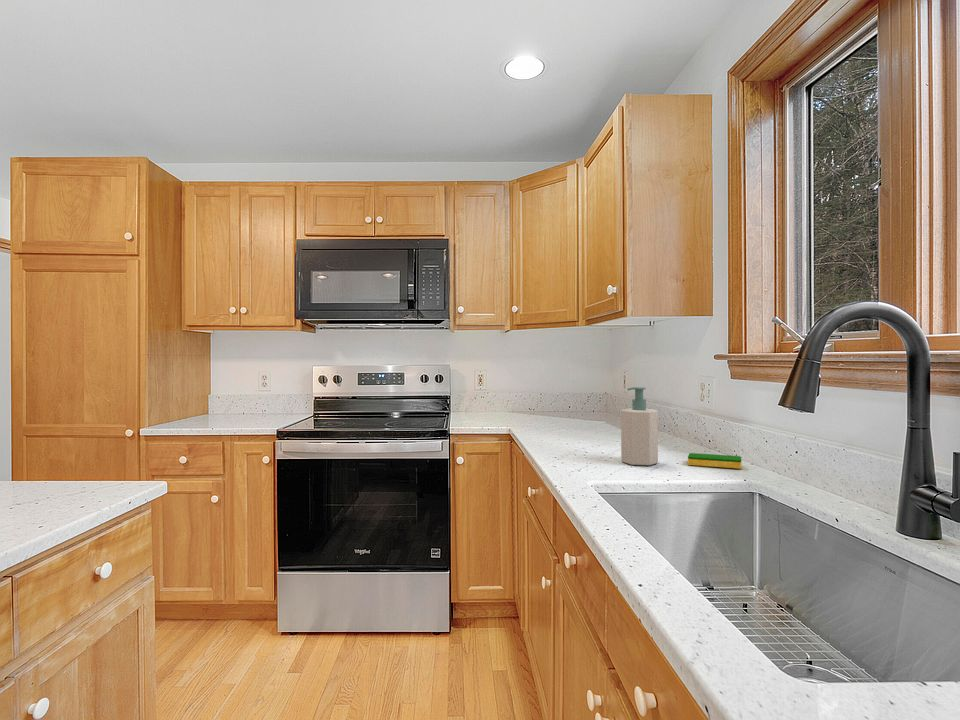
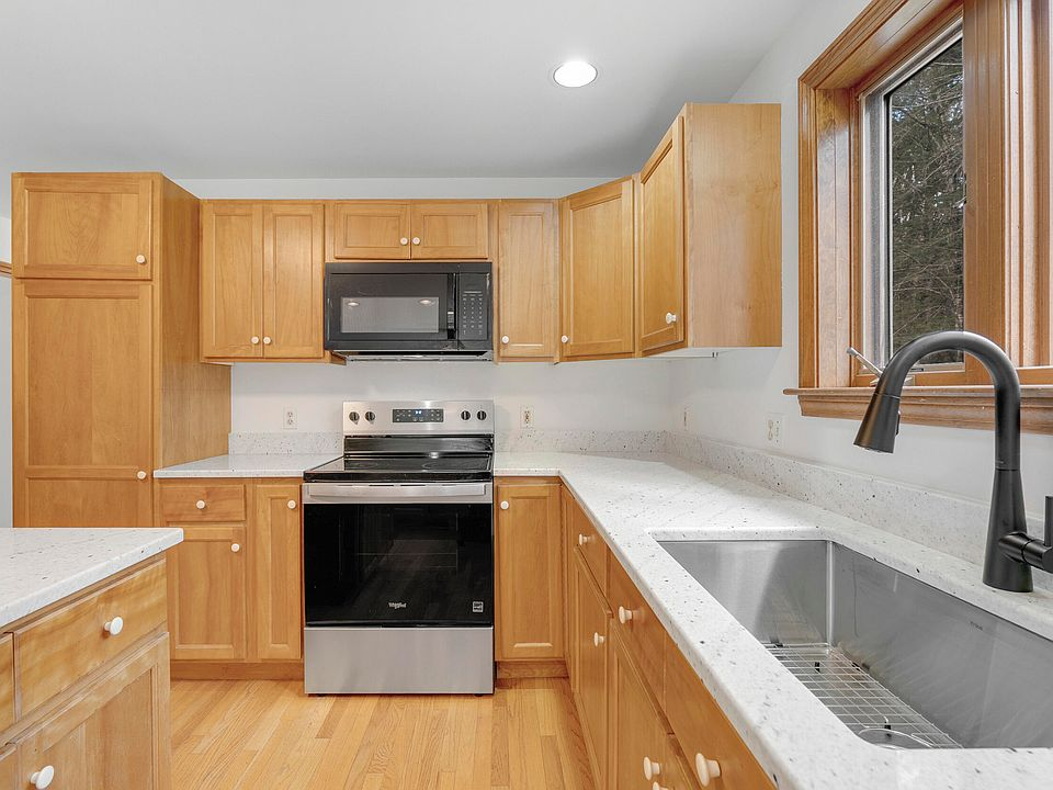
- soap bottle [620,386,659,466]
- dish sponge [687,452,742,470]
